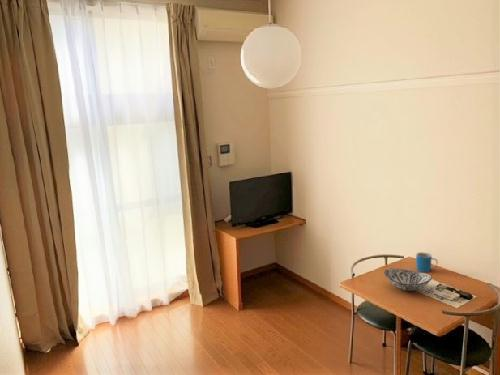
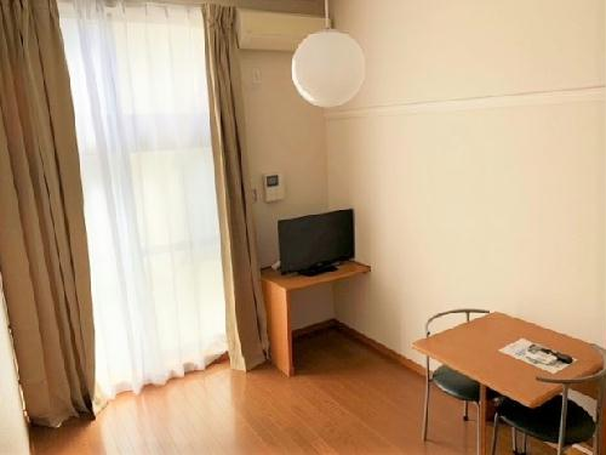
- decorative bowl [383,268,433,292]
- mug [415,251,438,273]
